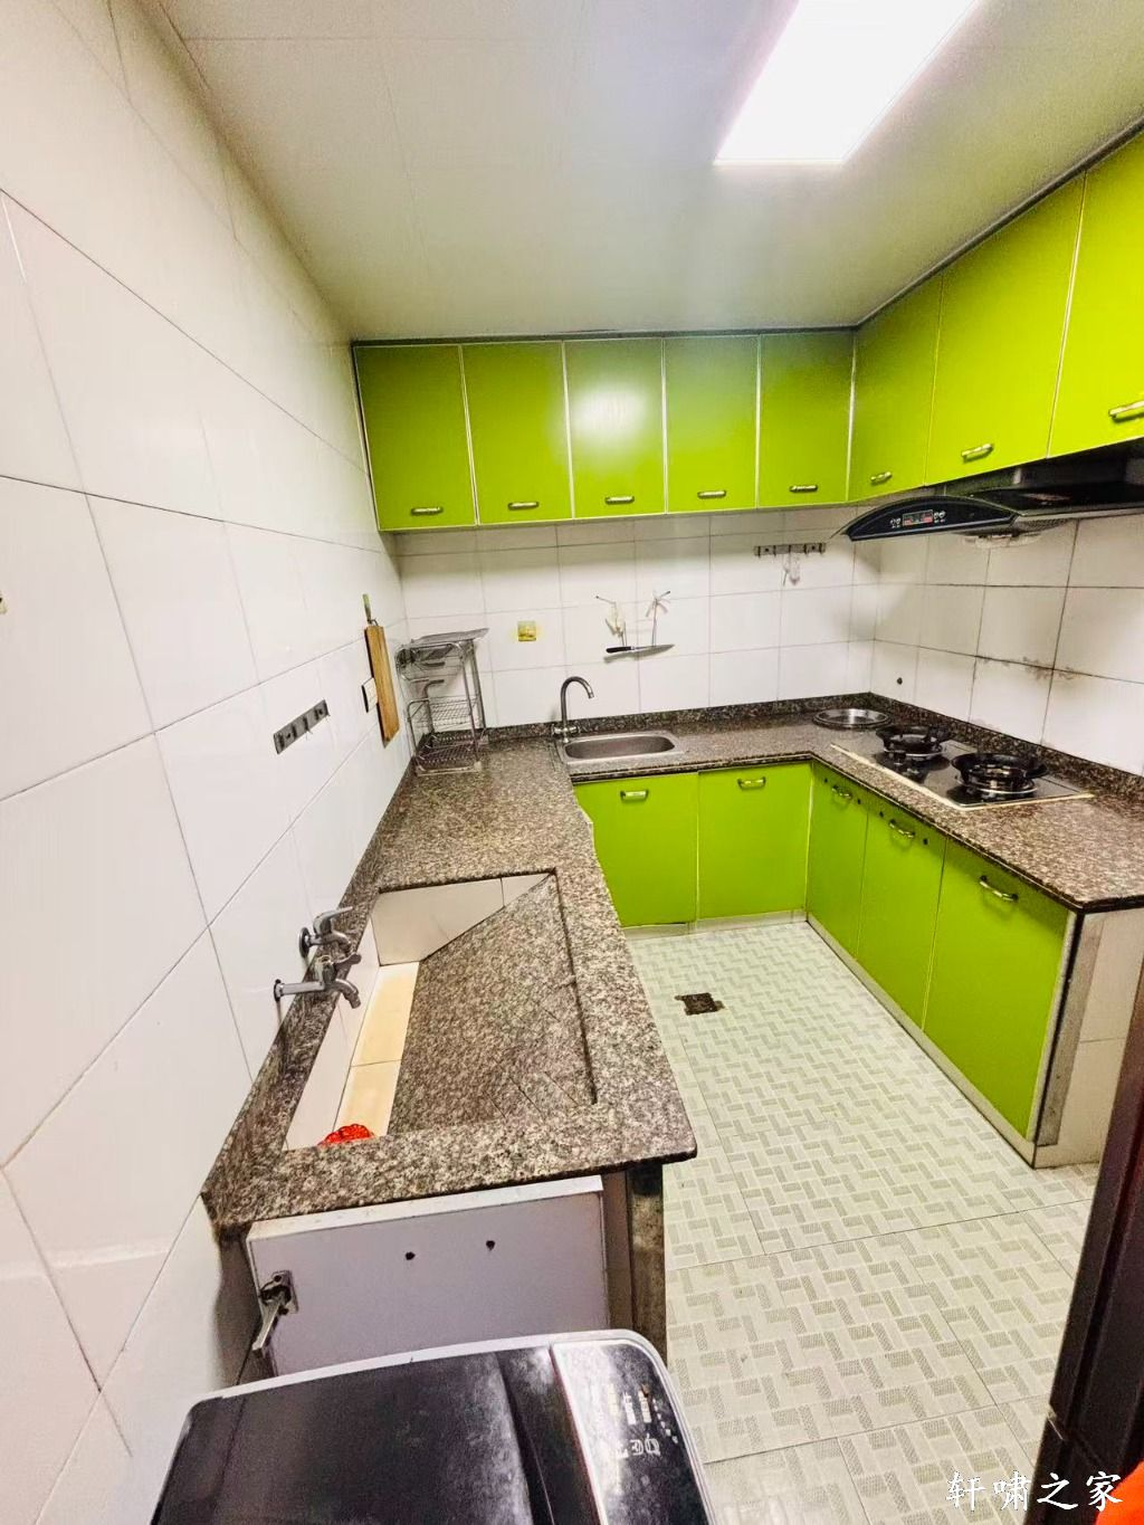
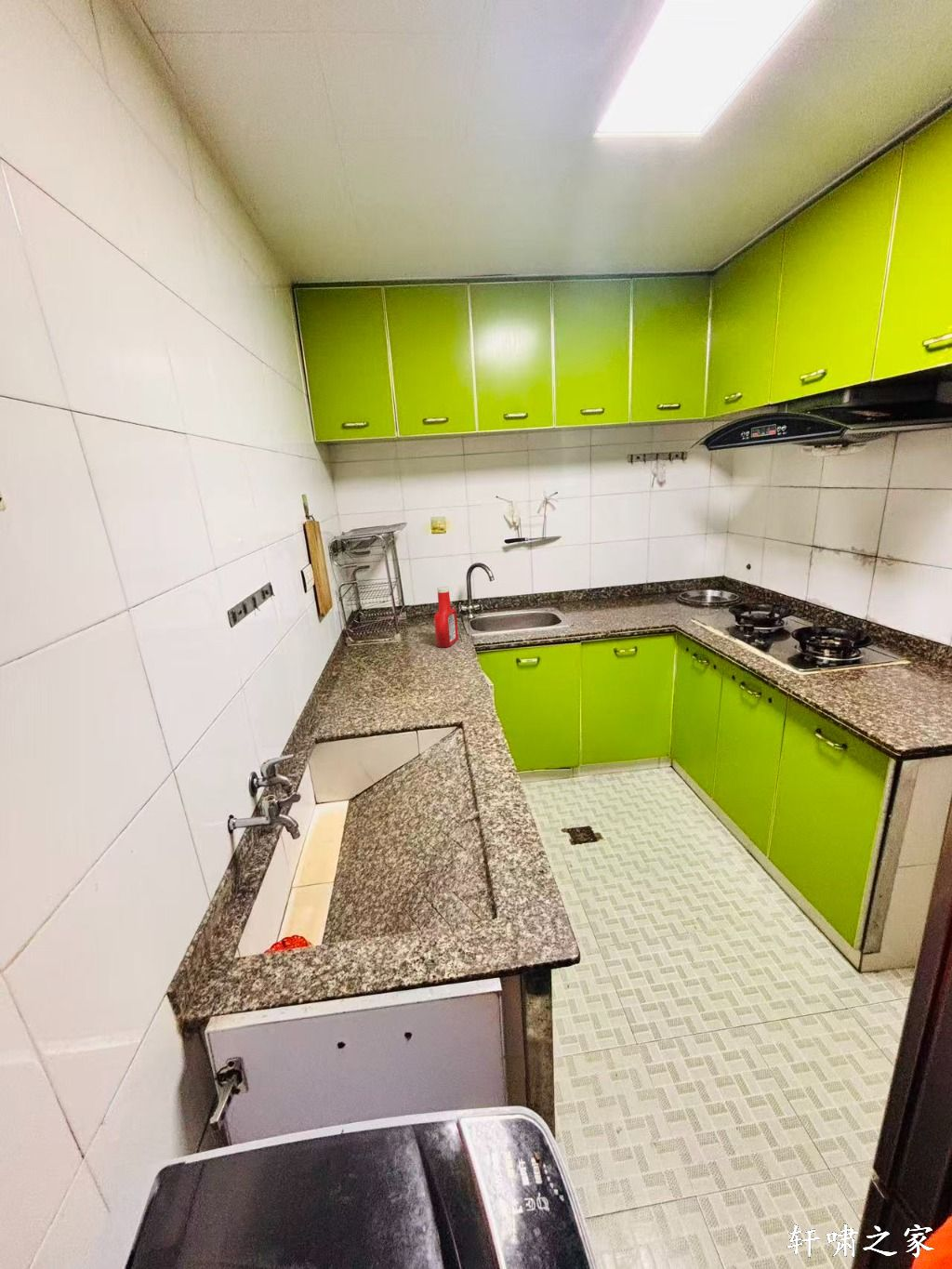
+ soap bottle [433,586,459,648]
